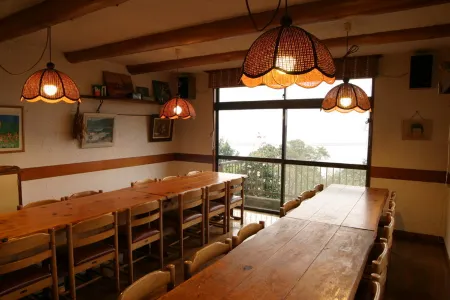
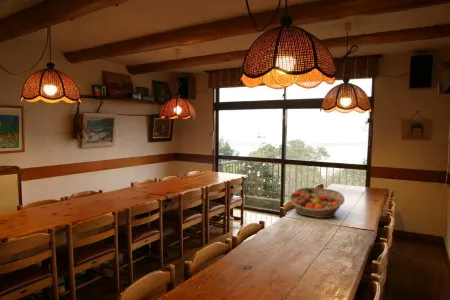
+ fruit basket [288,187,346,219]
